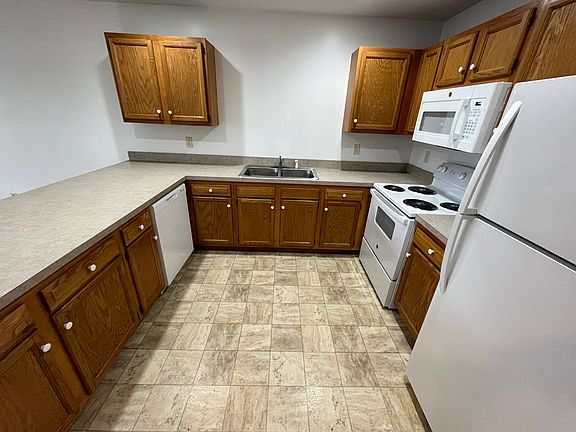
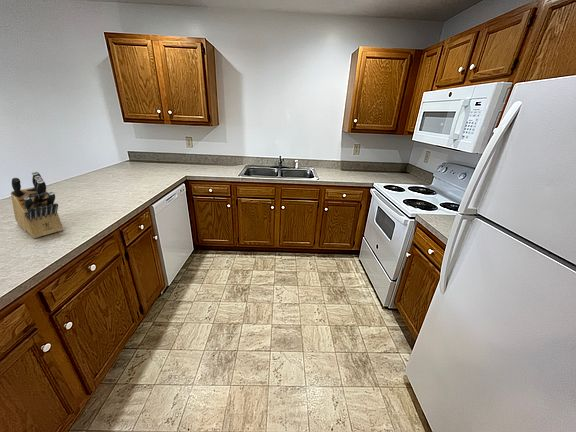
+ knife block [10,170,64,239]
